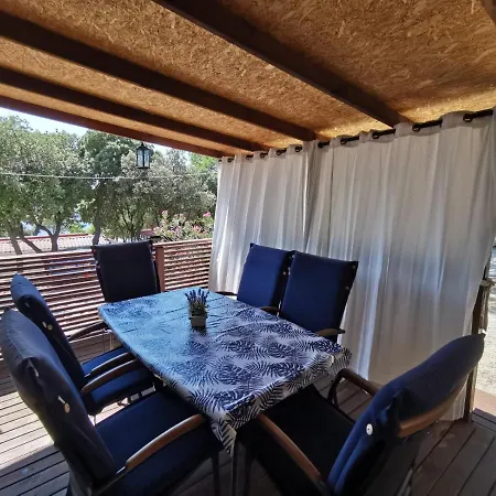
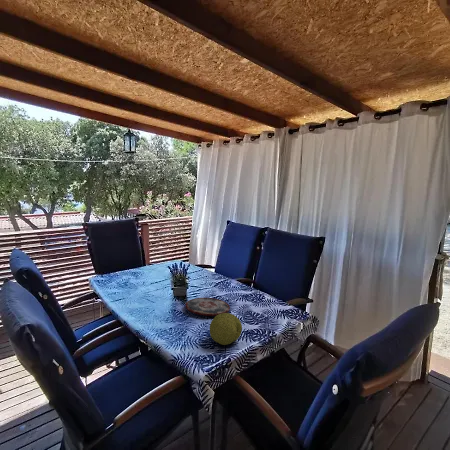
+ plate [185,297,231,317]
+ fruit [209,312,243,346]
